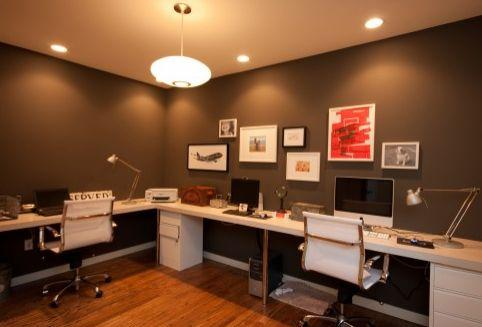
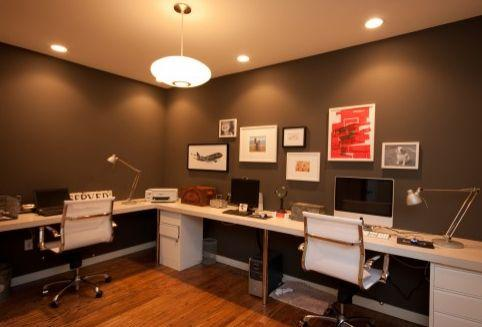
+ wastebasket [200,238,218,266]
